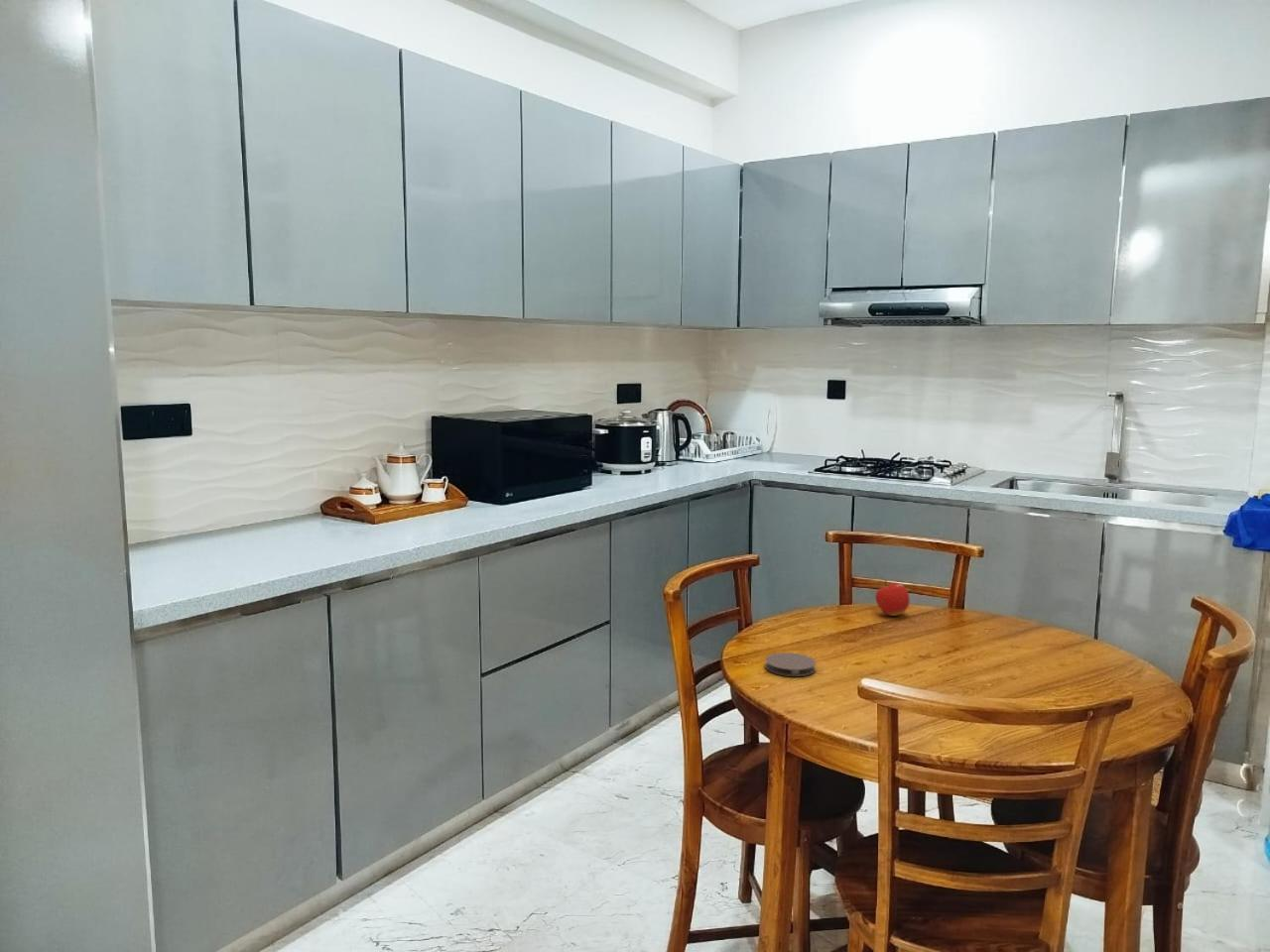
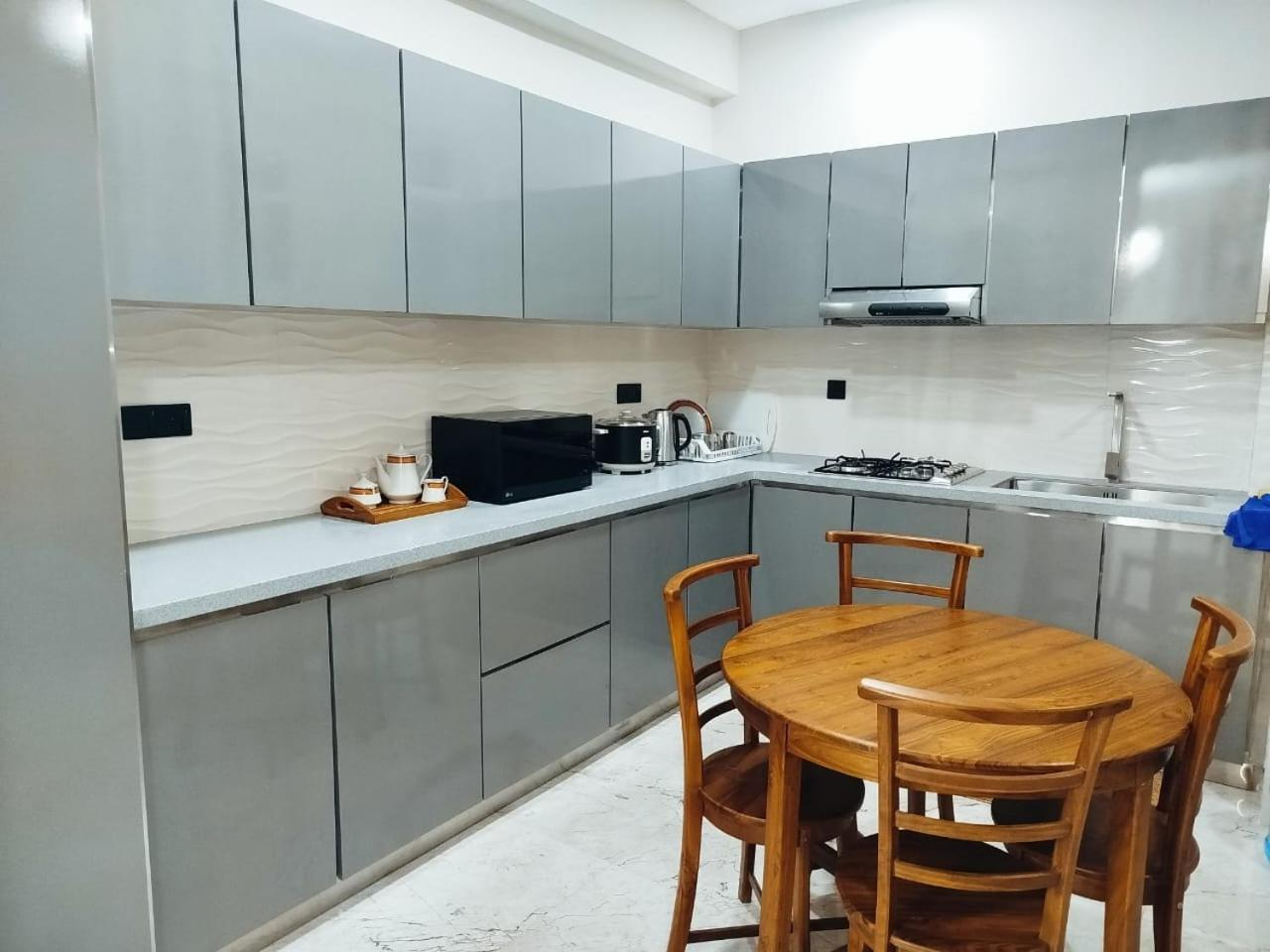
- fruit [874,579,911,617]
- coaster [764,652,817,677]
